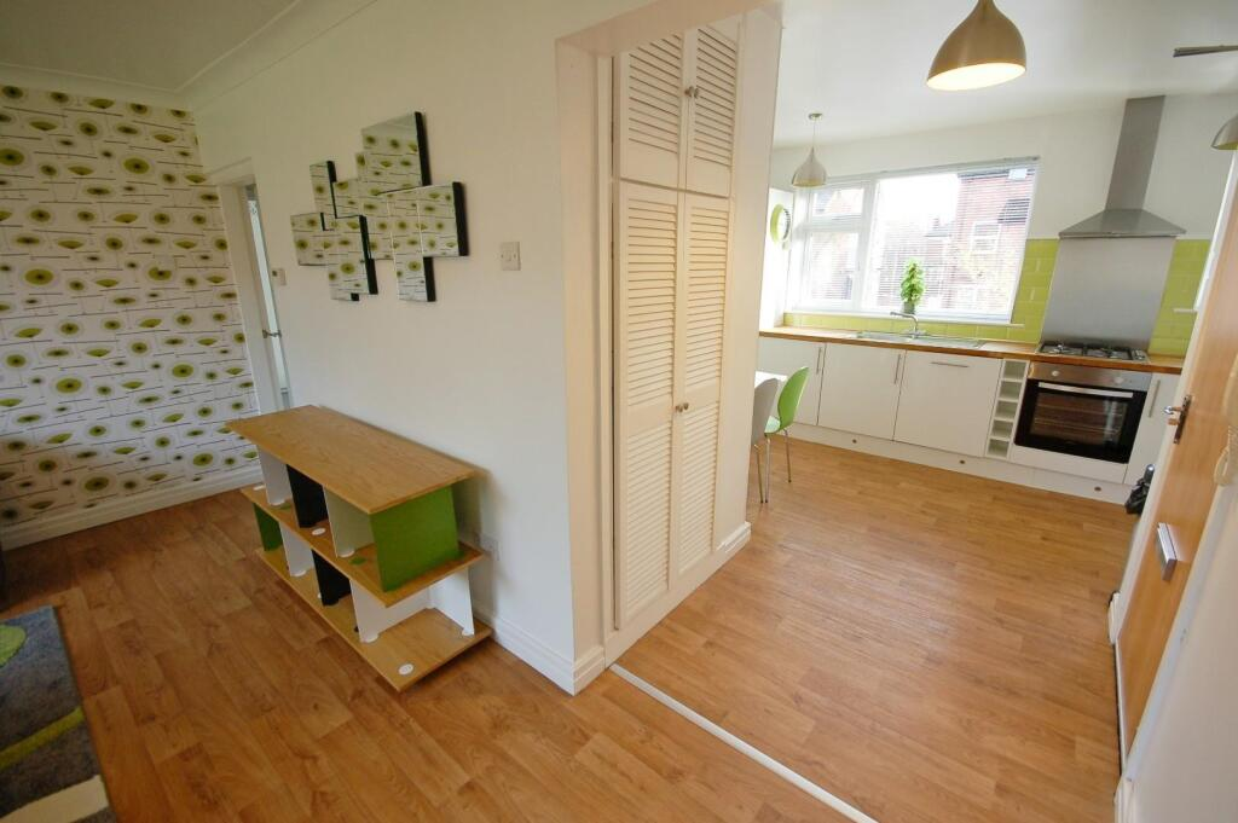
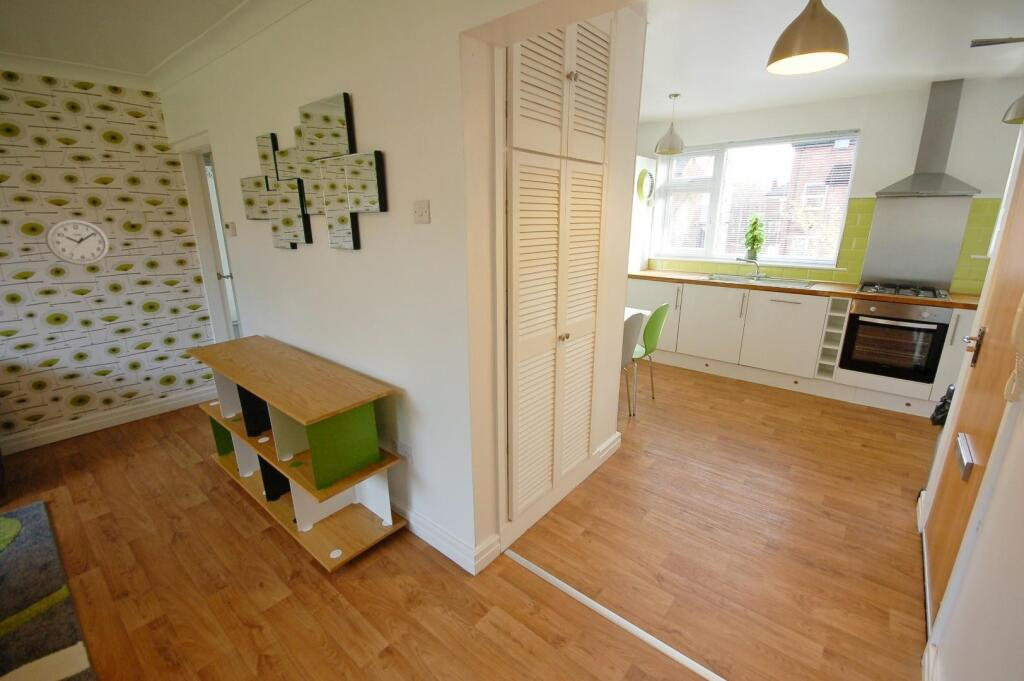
+ wall clock [44,218,111,266]
